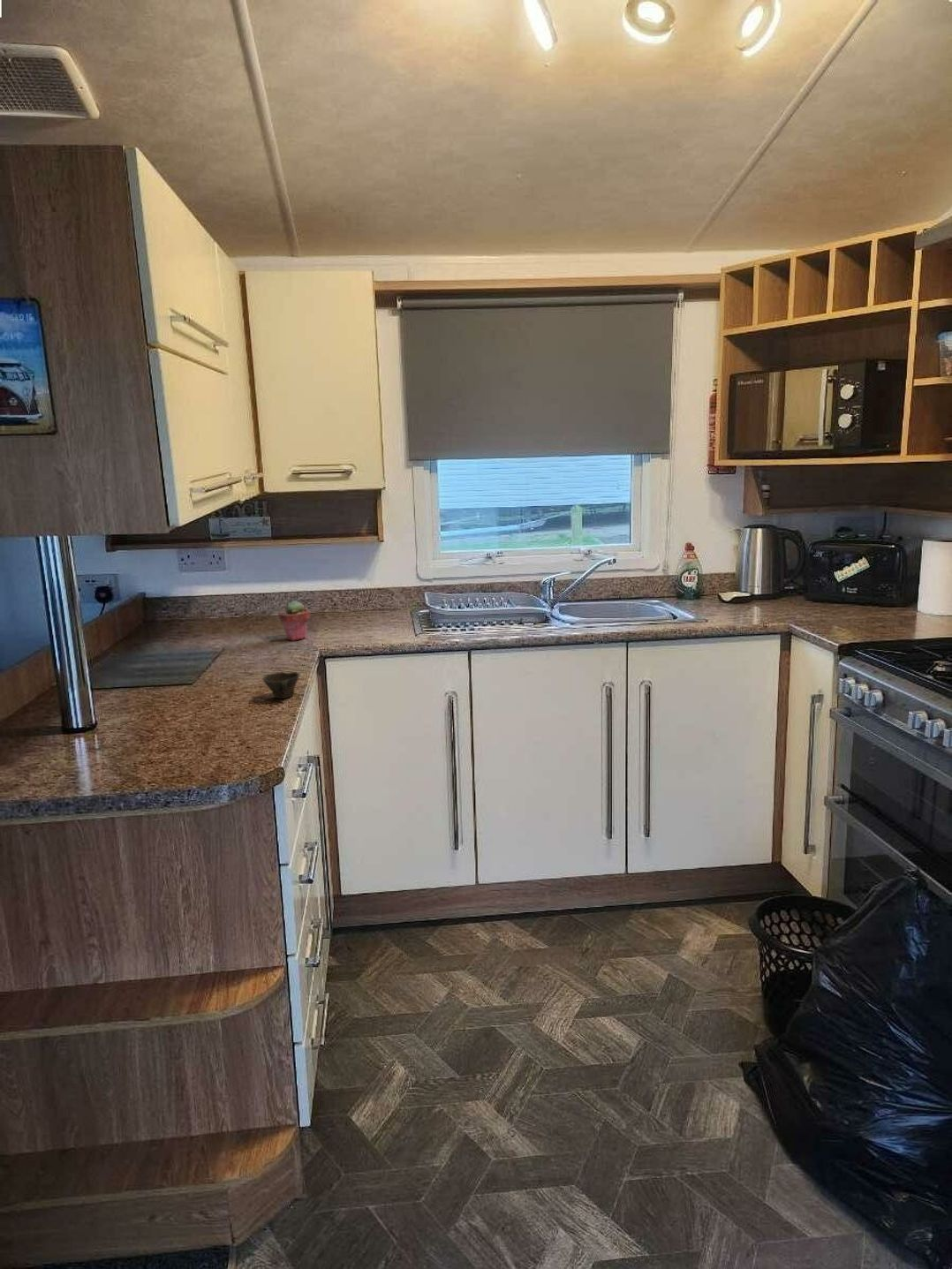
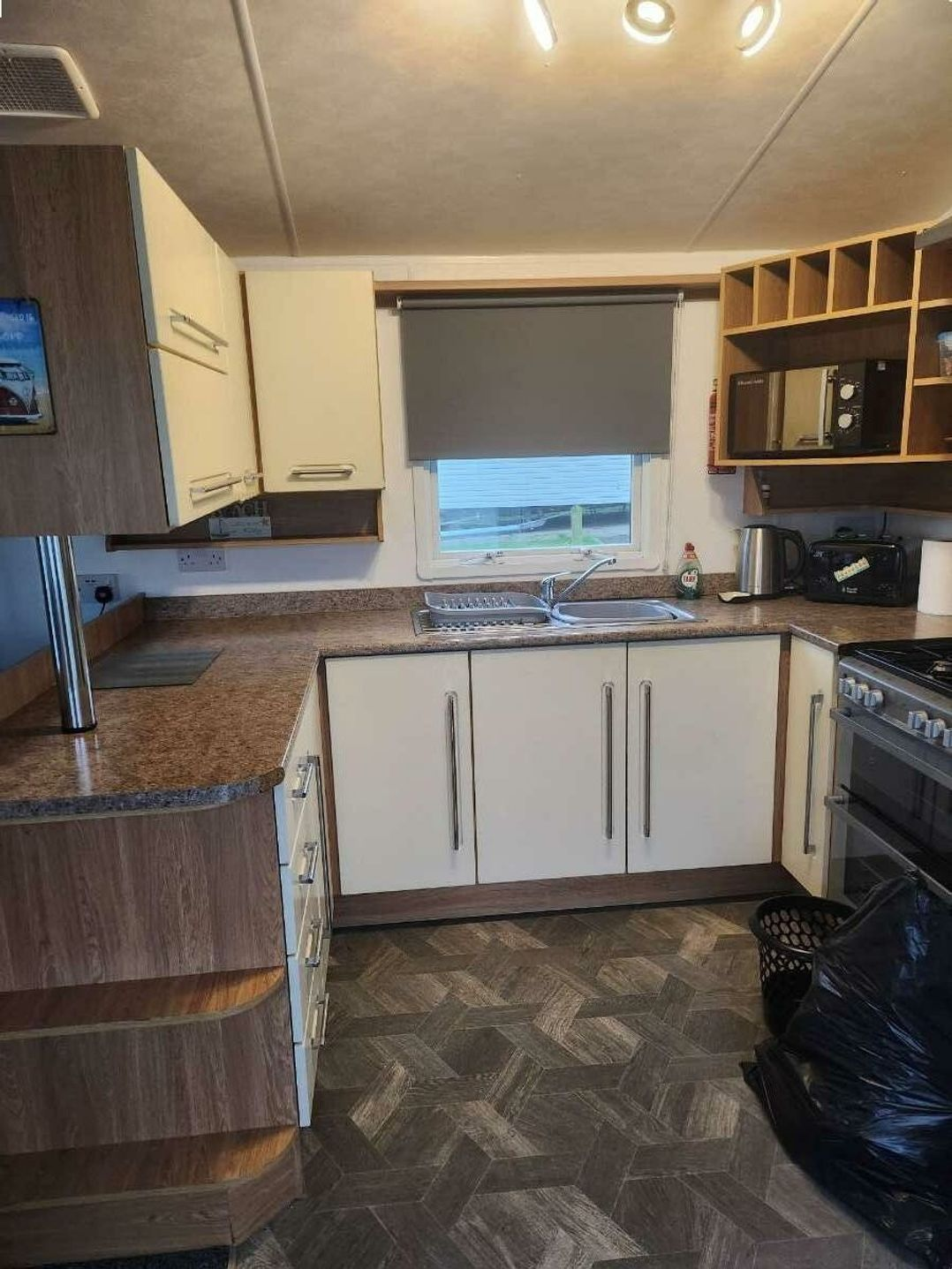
- potted succulent [277,600,310,641]
- cup [261,671,300,699]
